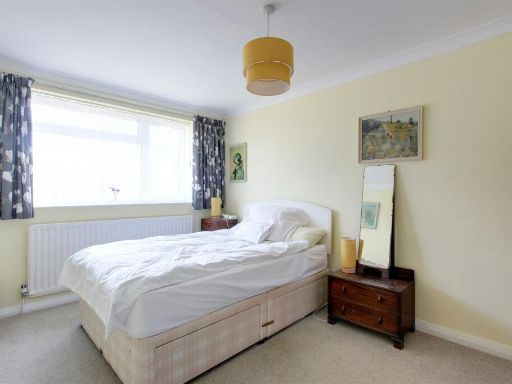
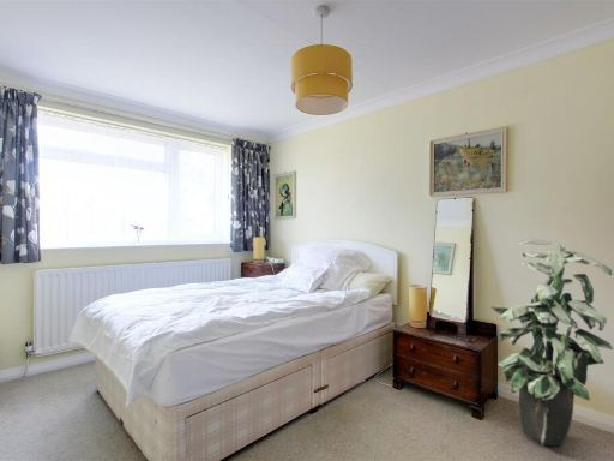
+ indoor plant [489,238,614,447]
